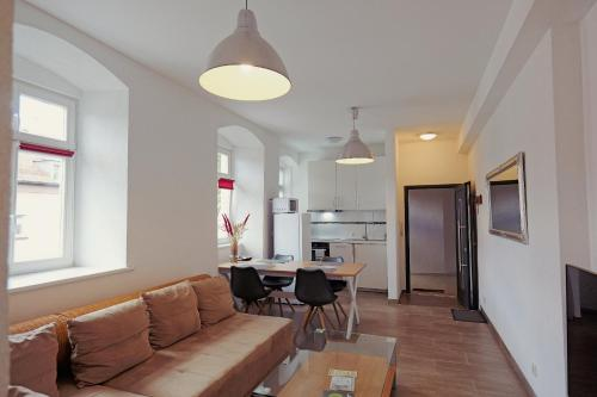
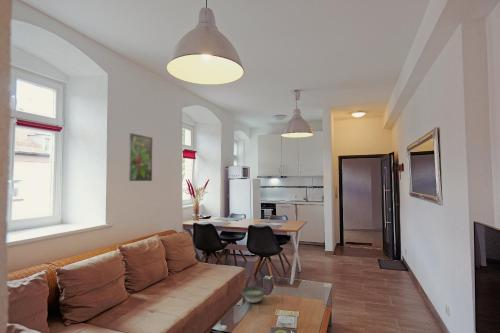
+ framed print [128,132,153,182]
+ bowl [241,285,266,304]
